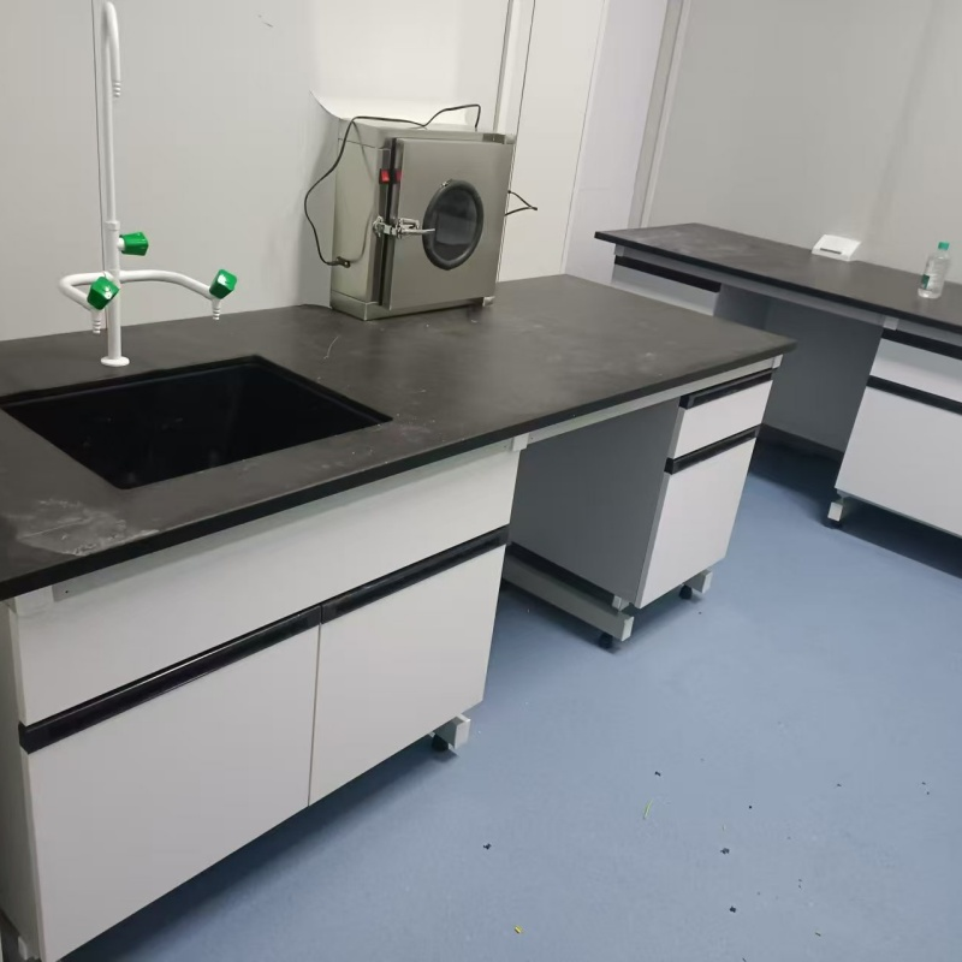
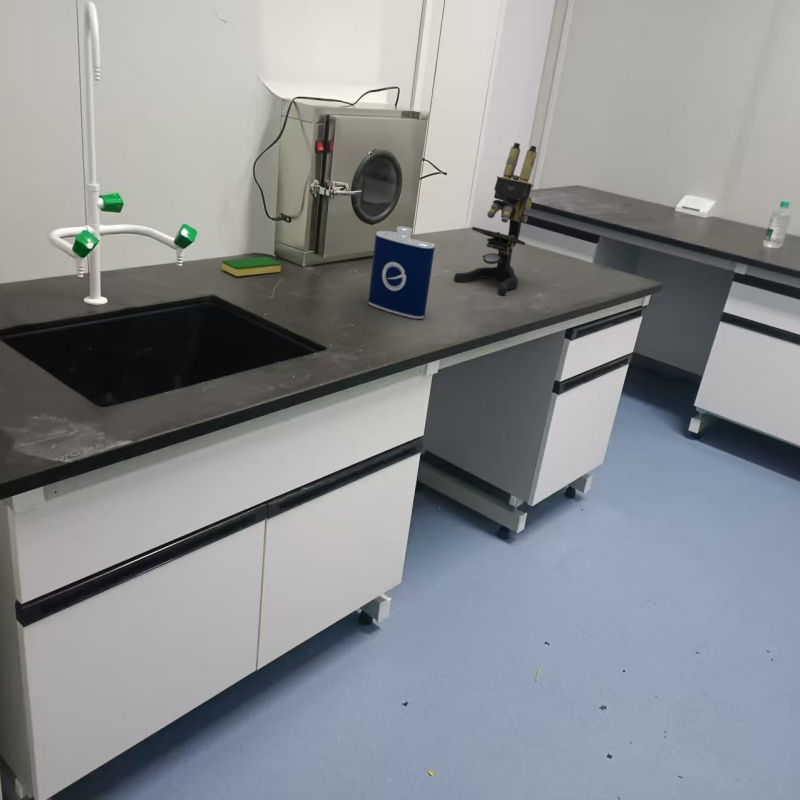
+ flask [367,225,436,320]
+ microscope [453,142,538,295]
+ dish sponge [221,256,282,277]
